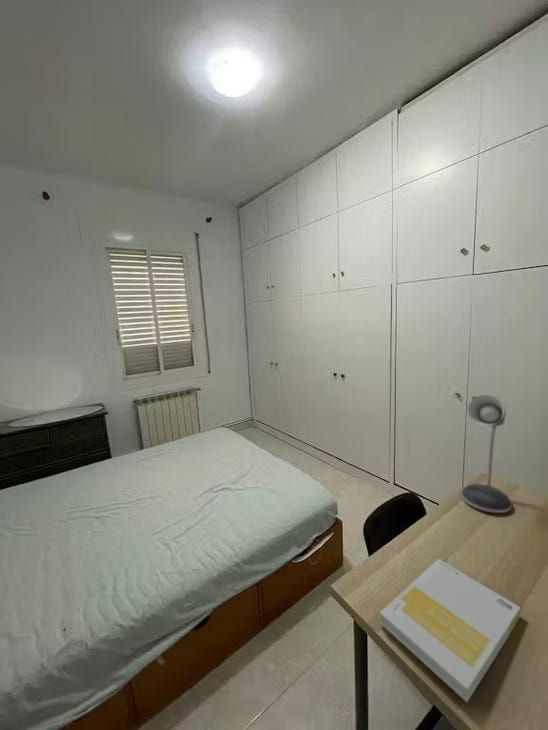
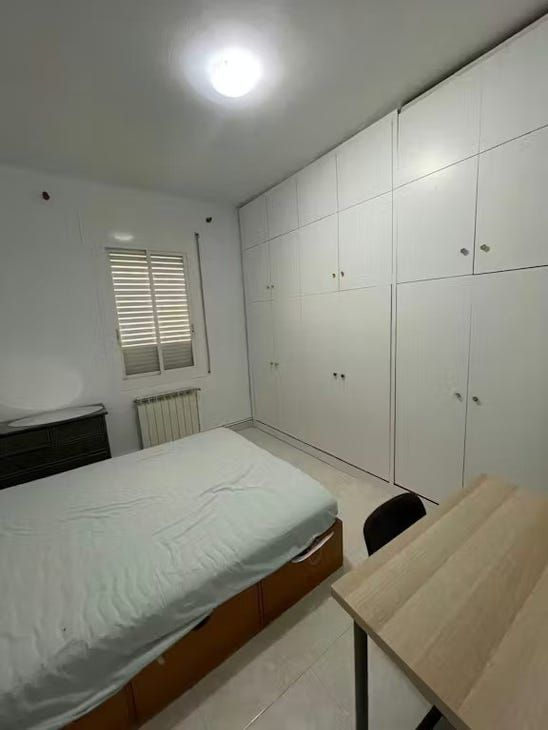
- book [379,558,522,703]
- desk lamp [460,394,513,514]
